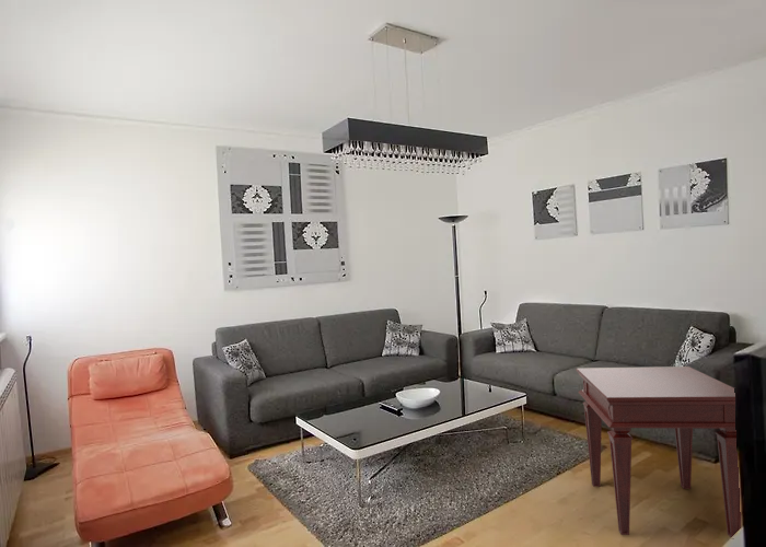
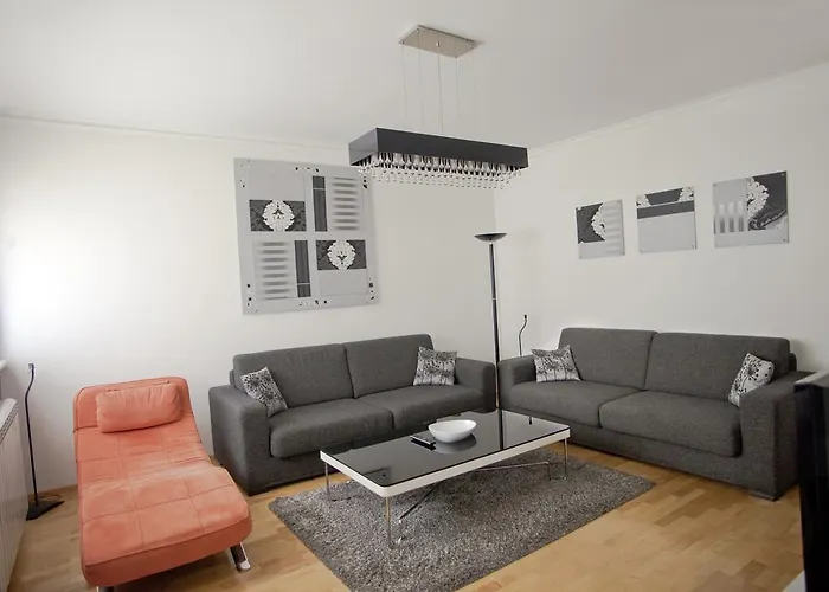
- side table [574,365,742,538]
